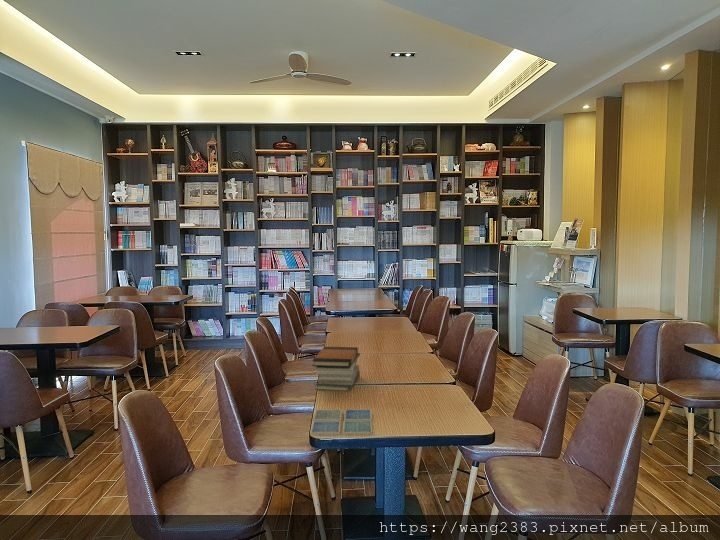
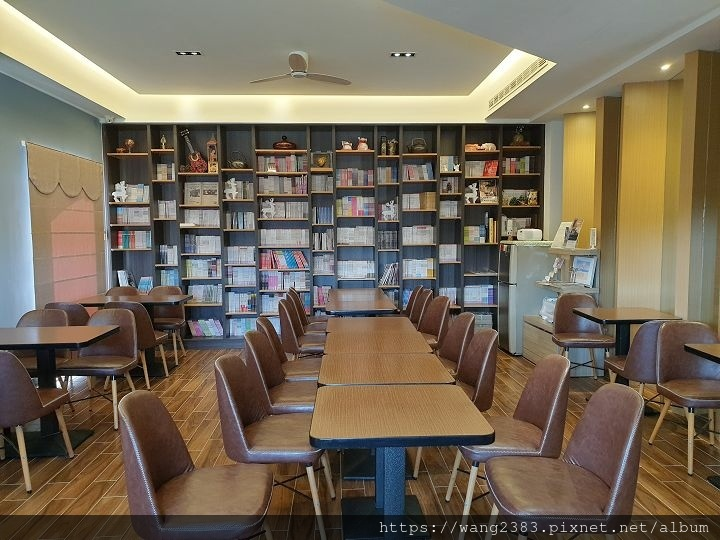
- book stack [311,346,361,392]
- drink coaster [309,408,373,436]
